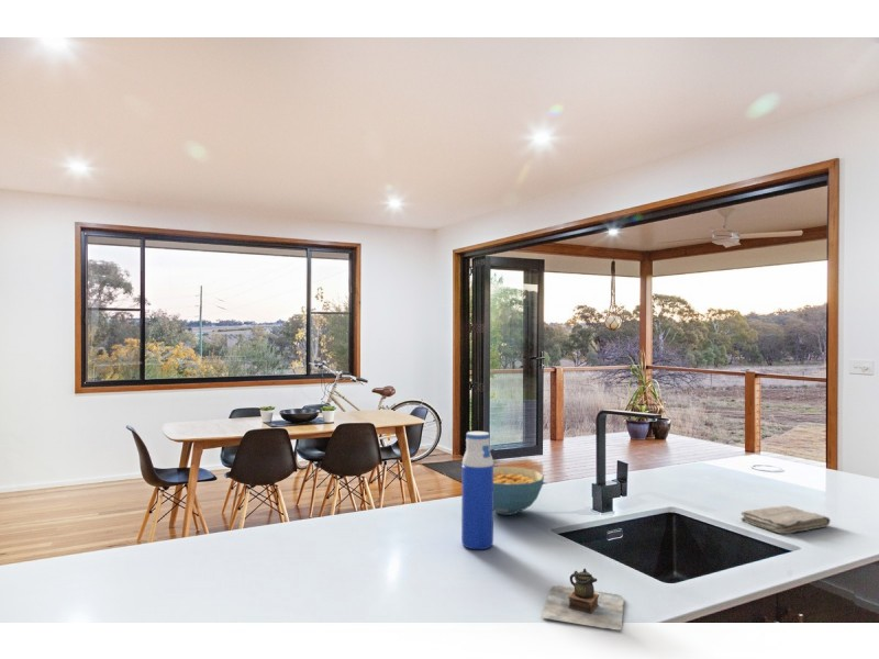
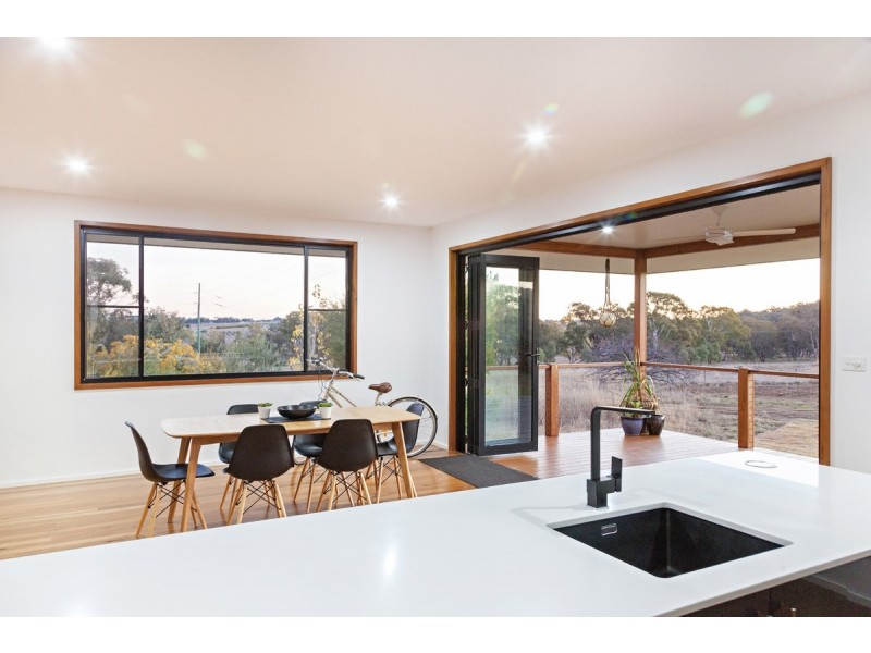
- water bottle [460,431,494,550]
- cereal bowl [493,466,545,516]
- teapot [541,568,625,630]
- washcloth [739,505,832,535]
